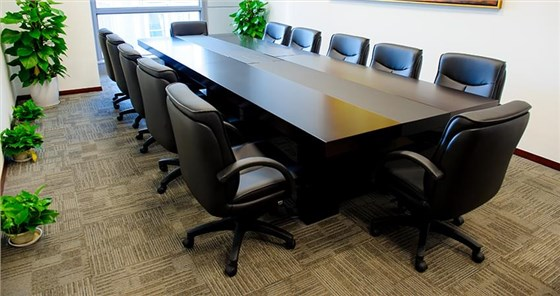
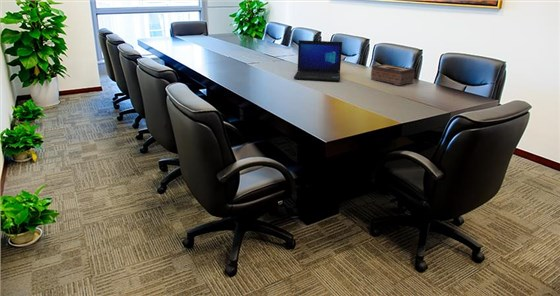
+ tissue box [370,63,416,87]
+ laptop [293,39,343,82]
